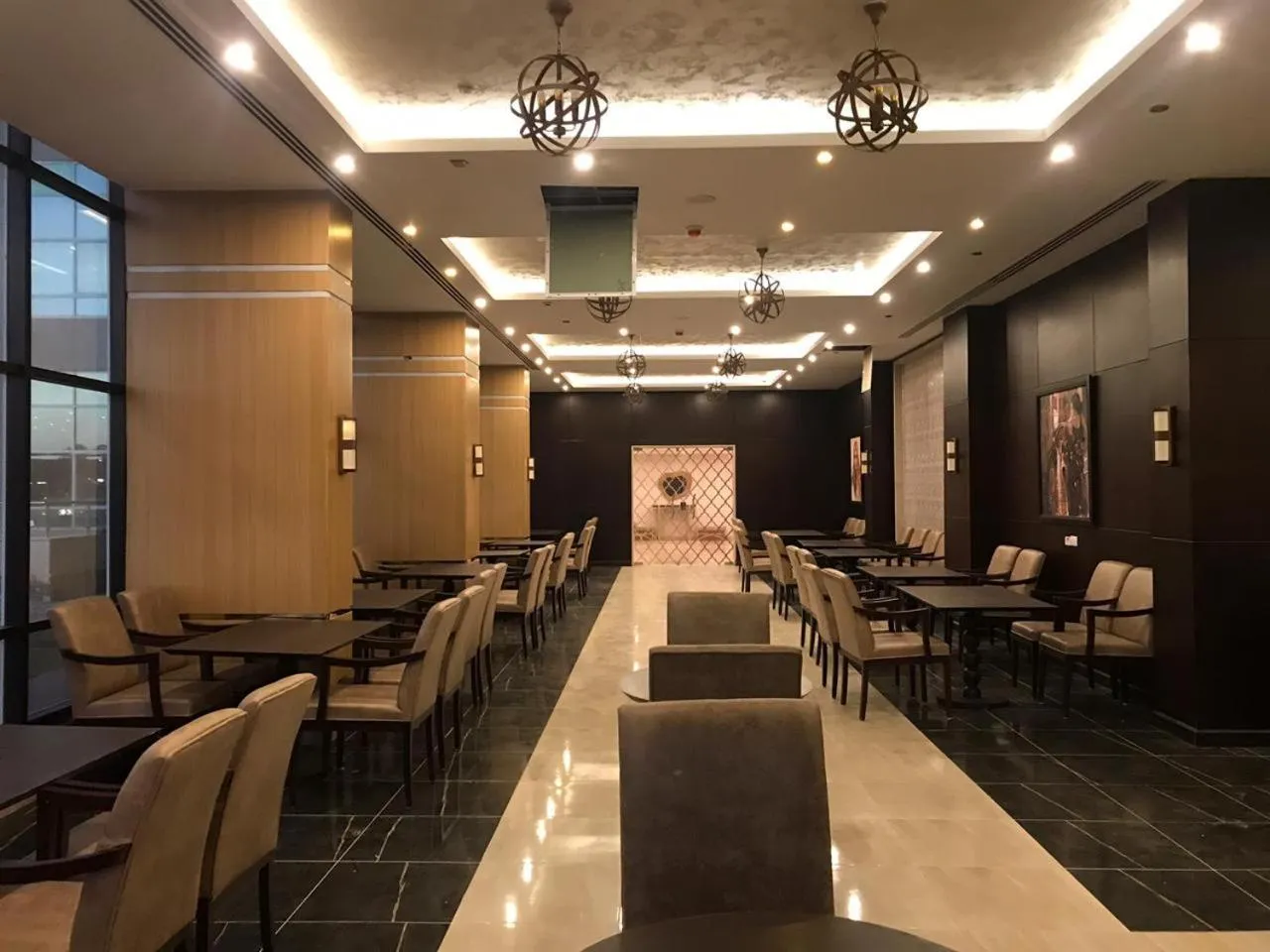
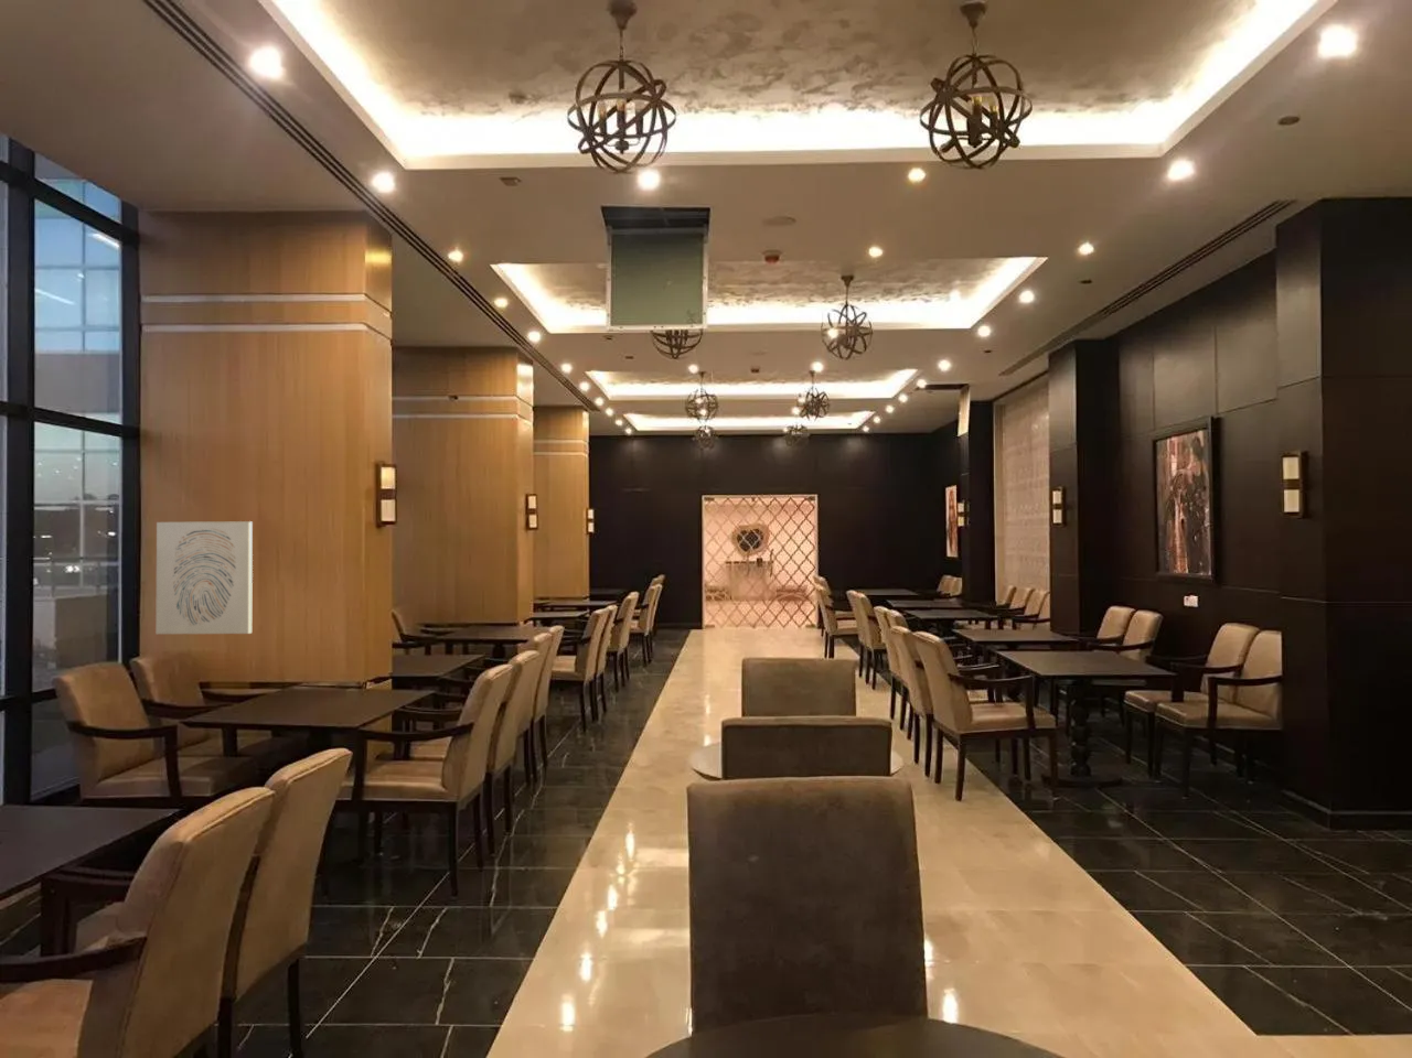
+ wall art [155,520,253,635]
